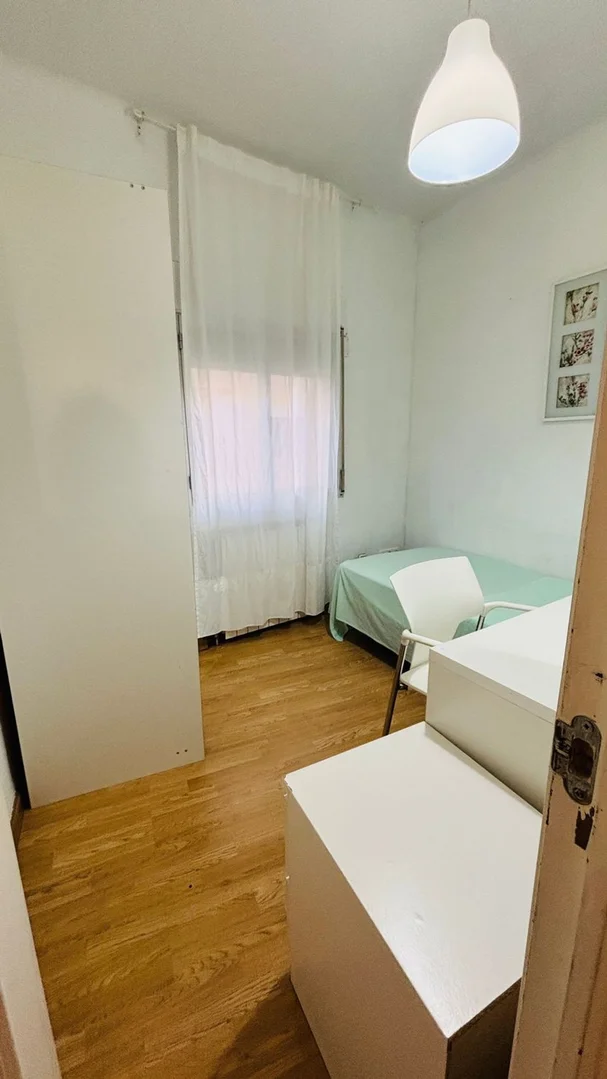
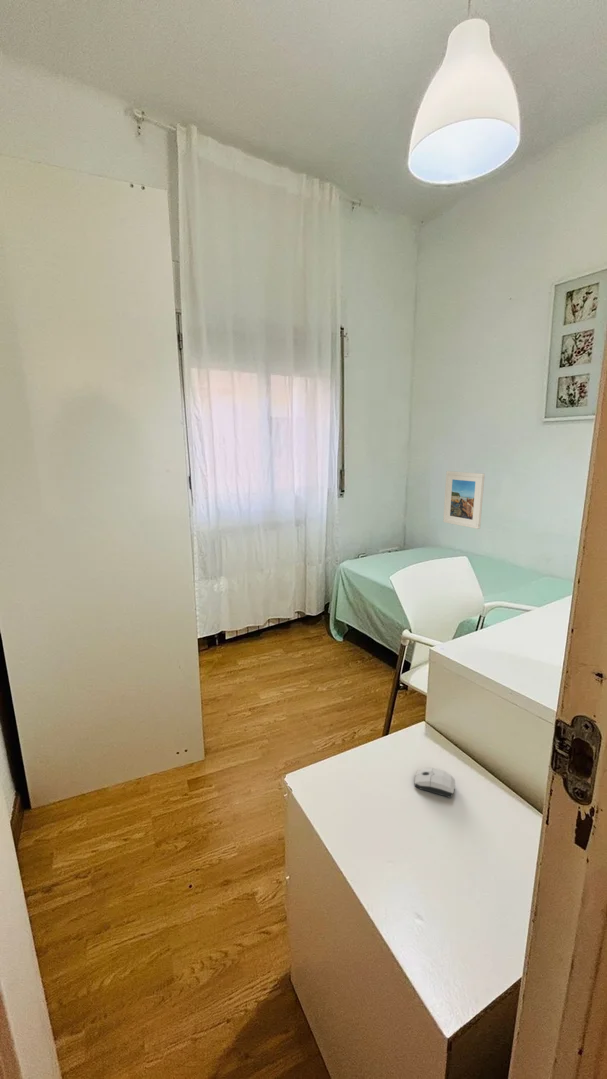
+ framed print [442,470,486,530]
+ computer mouse [414,767,456,799]
